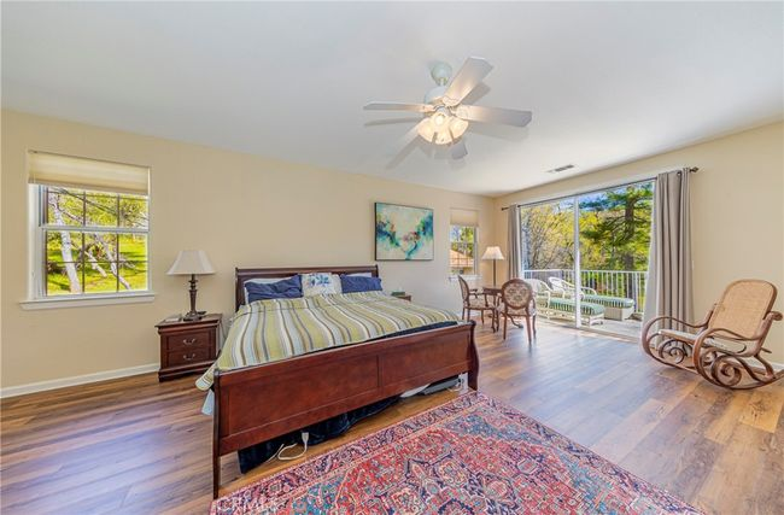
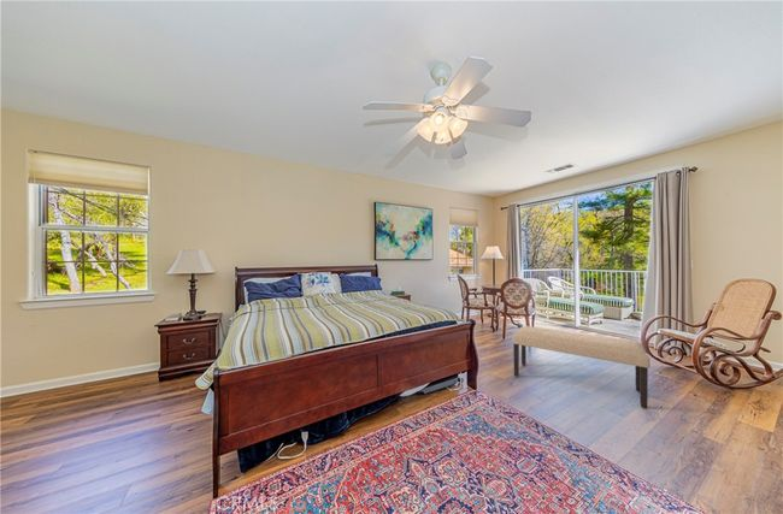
+ bench [511,325,652,409]
